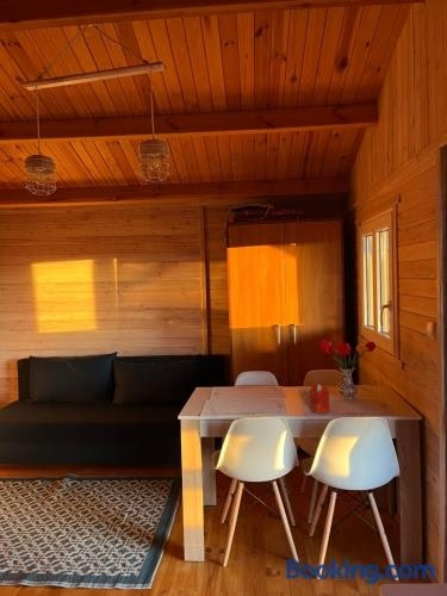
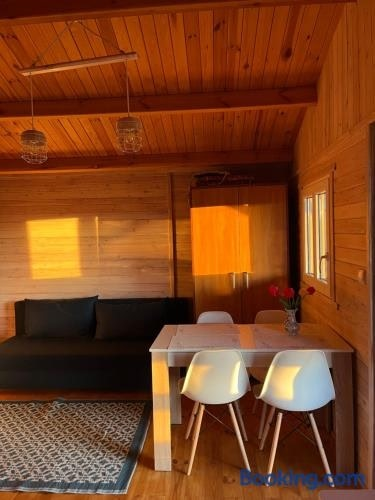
- candle [309,383,331,414]
